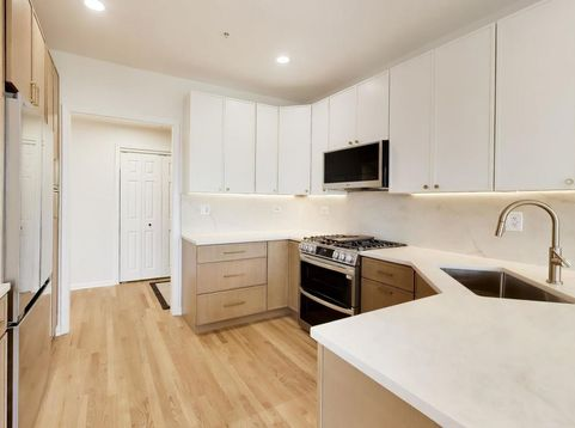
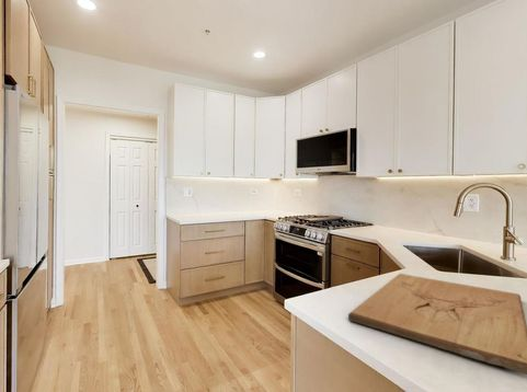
+ cutting board [347,273,527,376]
